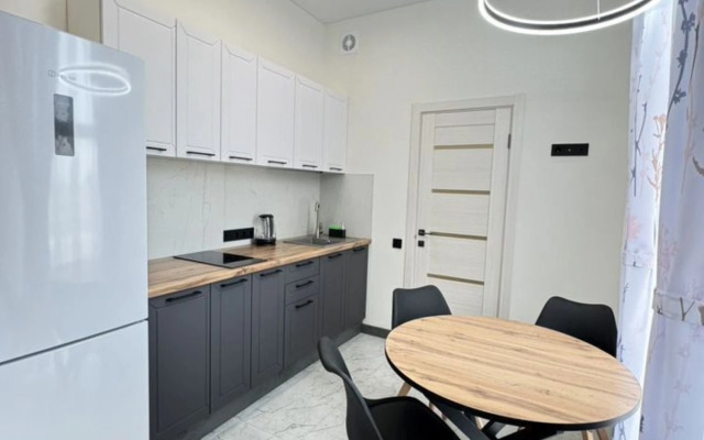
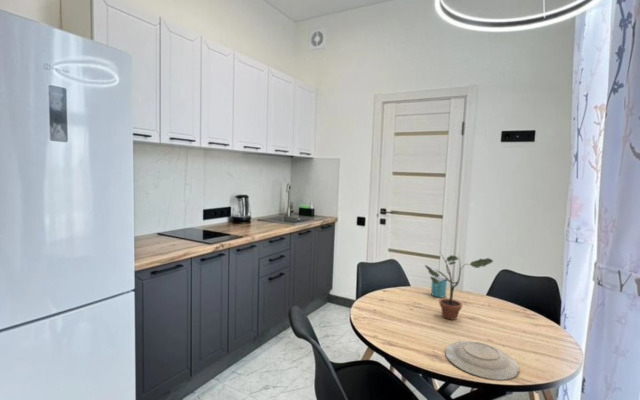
+ potted plant [424,251,494,321]
+ plate [444,340,520,381]
+ mug [430,276,448,299]
